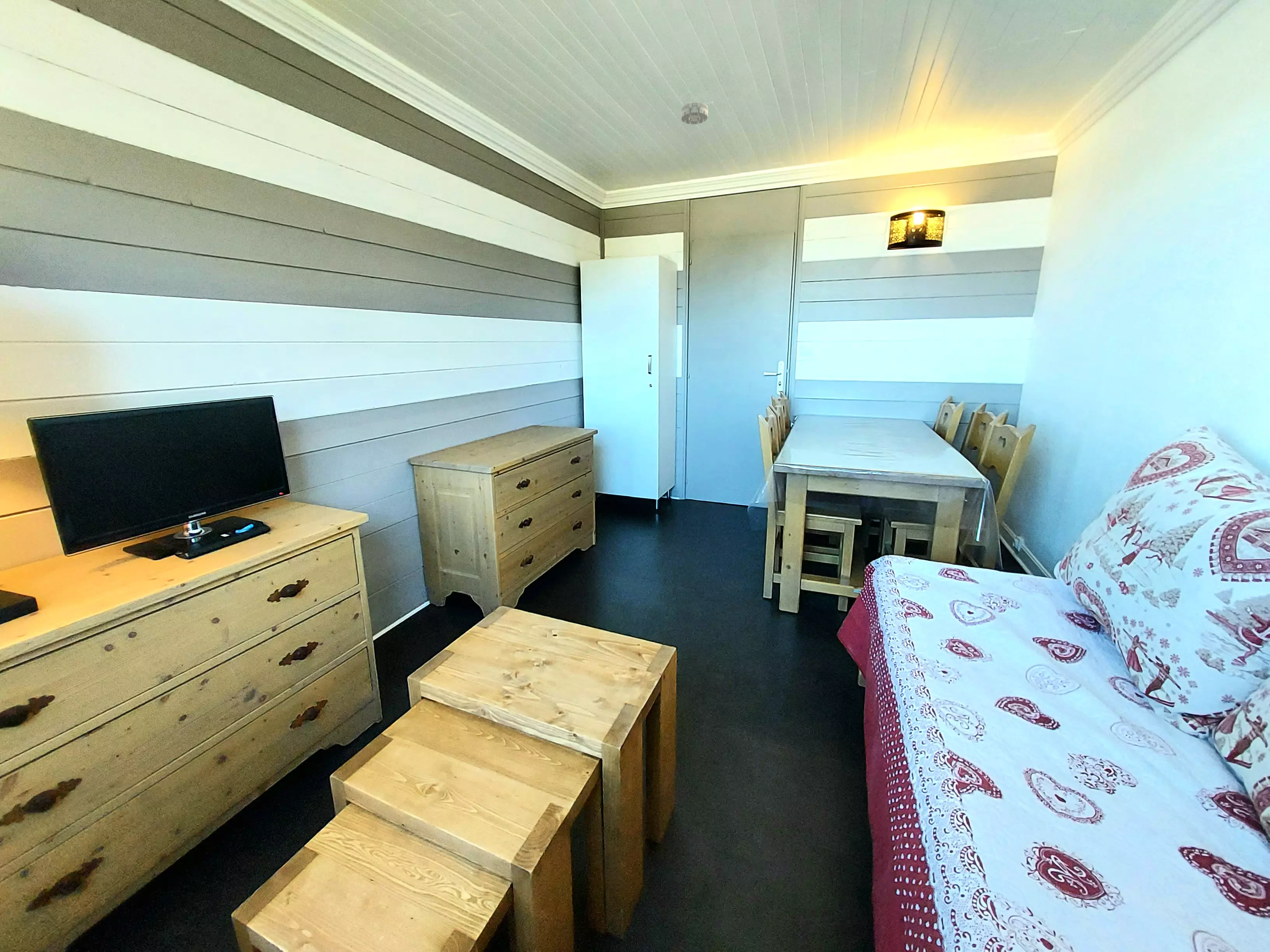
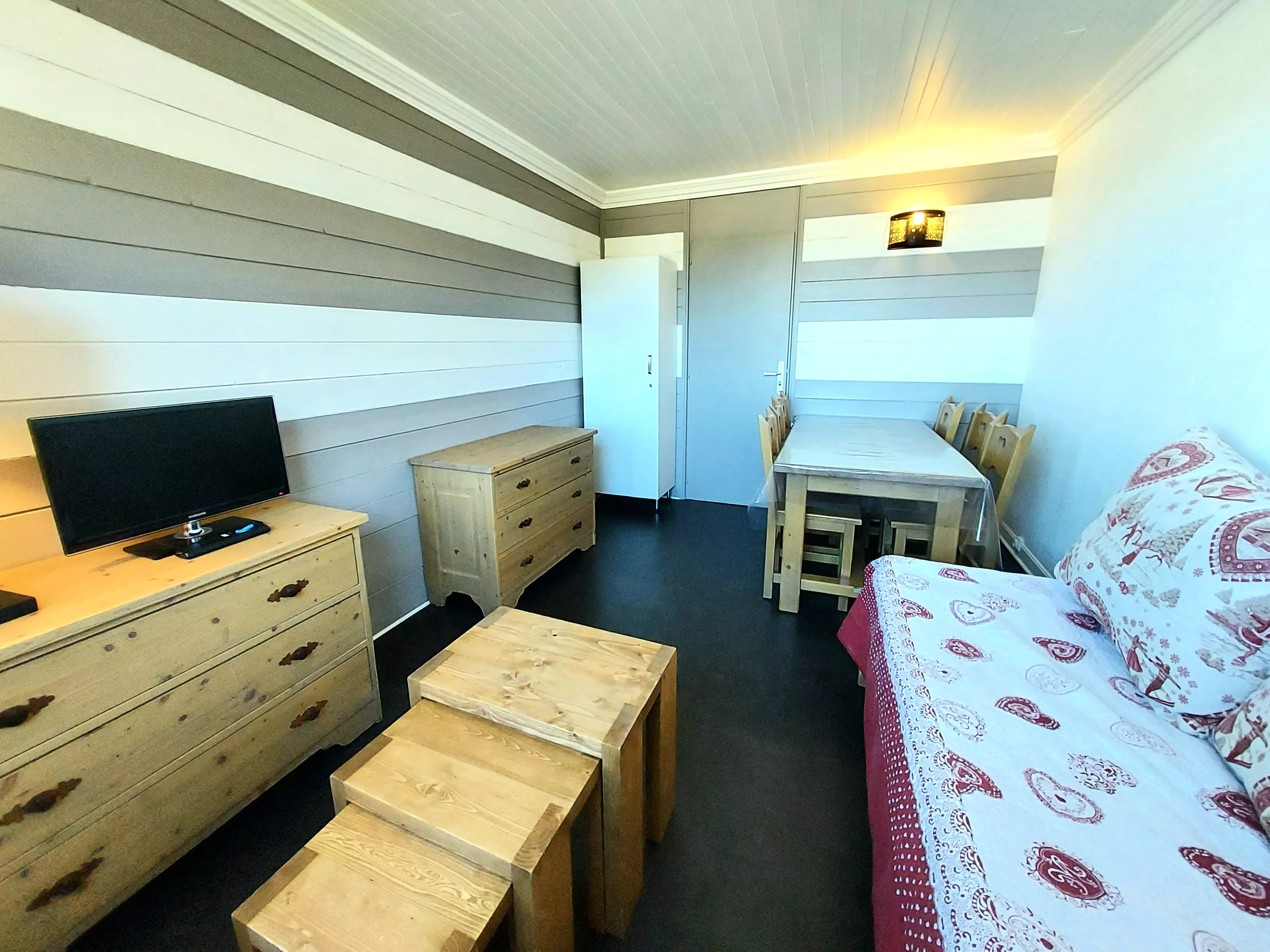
- smoke detector [681,101,709,125]
